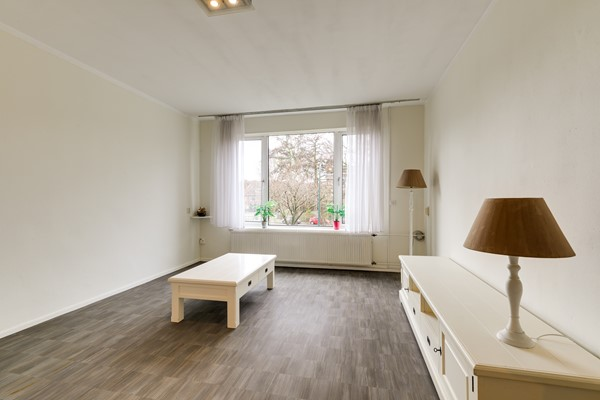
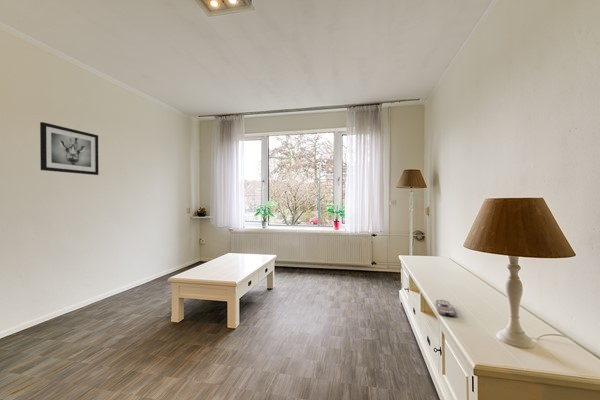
+ wall art [39,121,99,176]
+ remote control [435,299,457,317]
